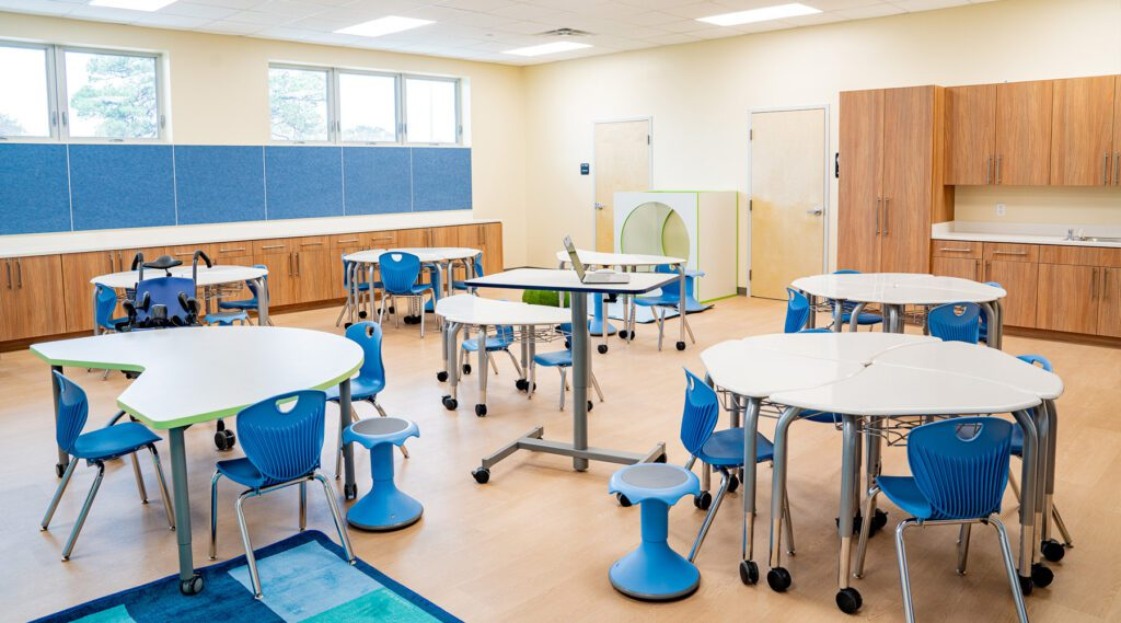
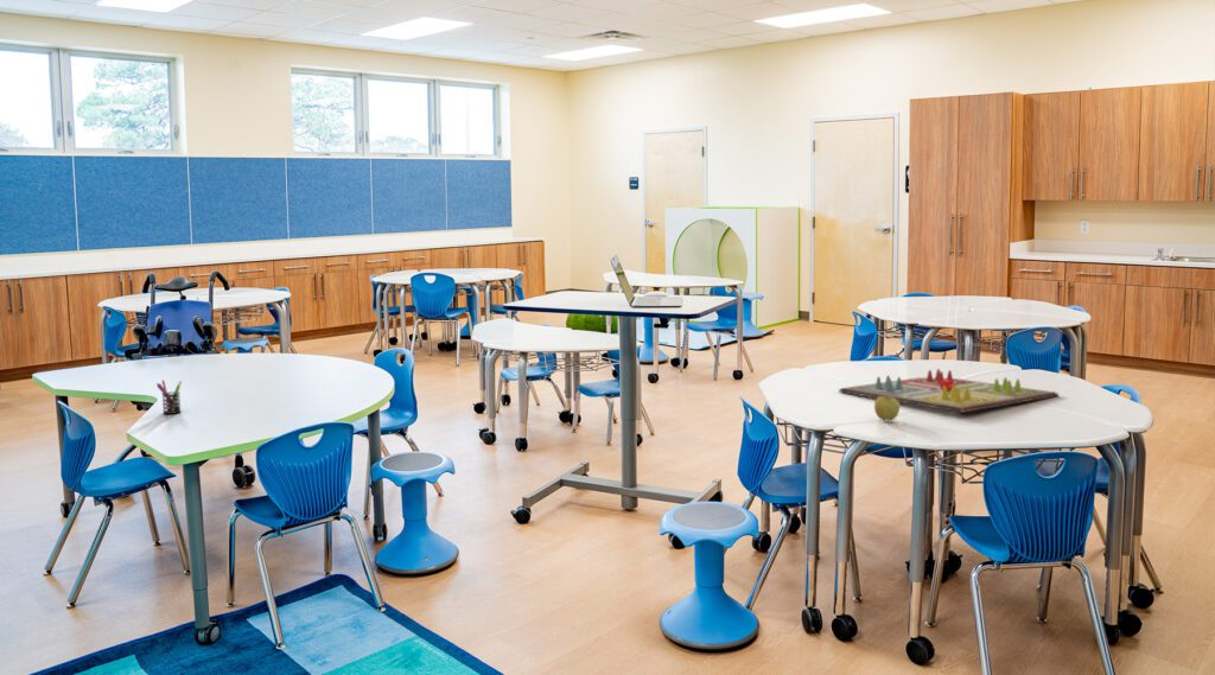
+ gameboard [838,368,1060,414]
+ pen holder [155,380,183,415]
+ apple [873,396,901,422]
